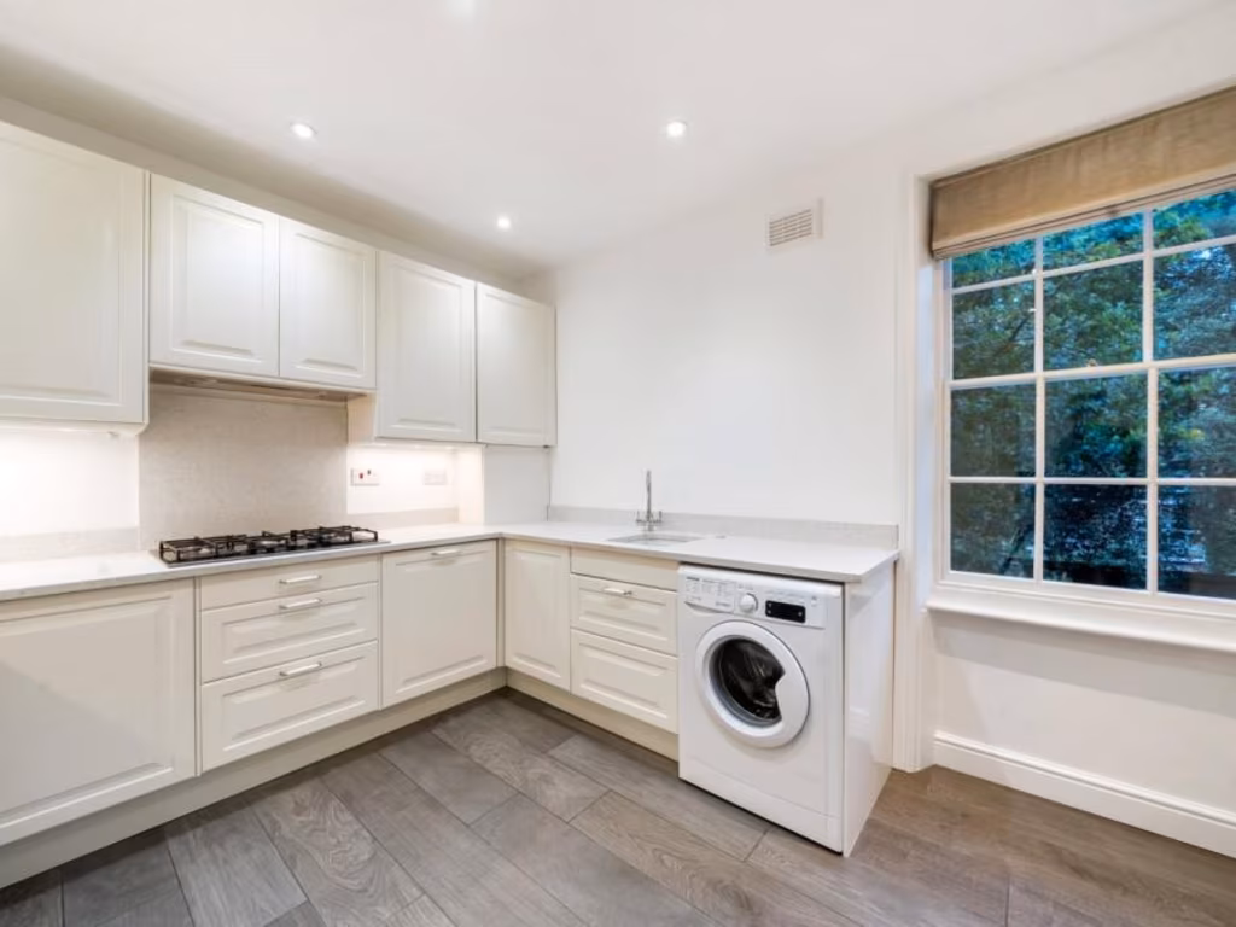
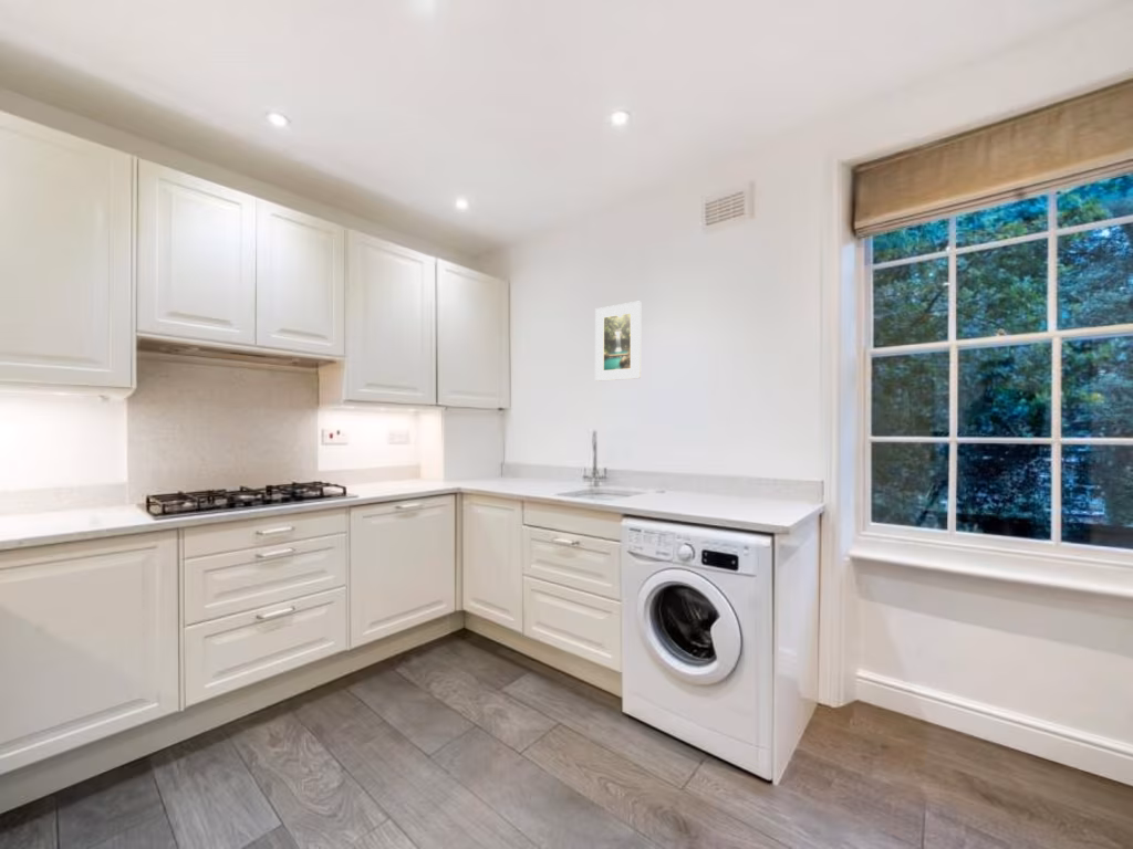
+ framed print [594,301,642,382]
